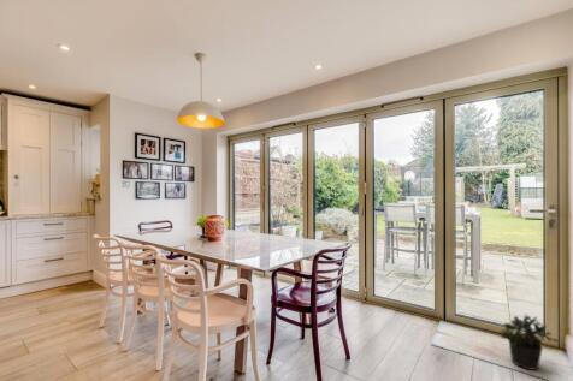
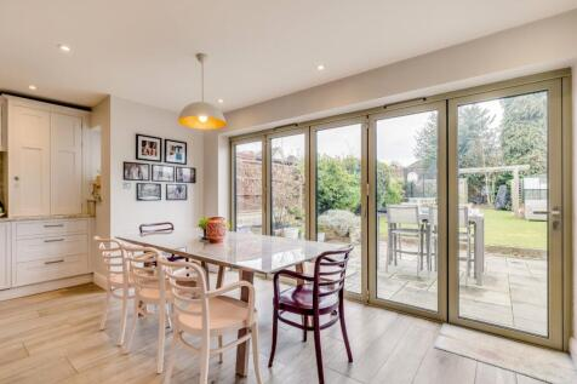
- potted plant [500,314,560,371]
